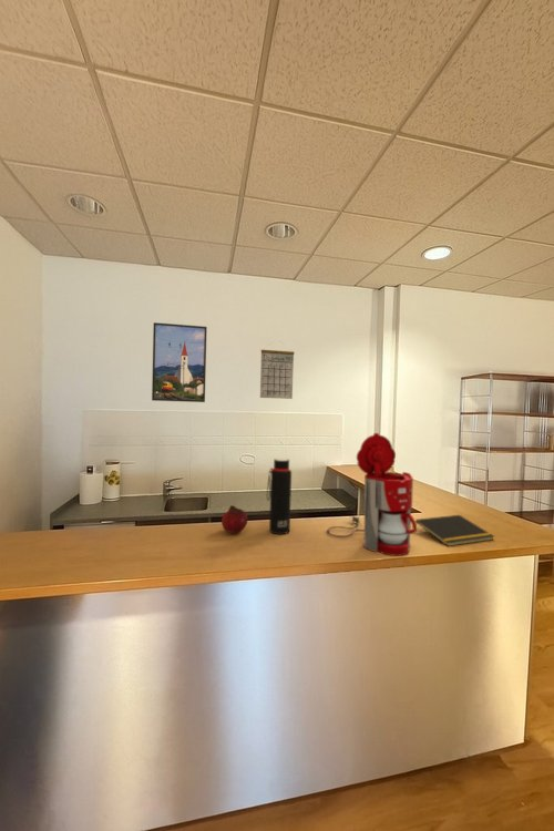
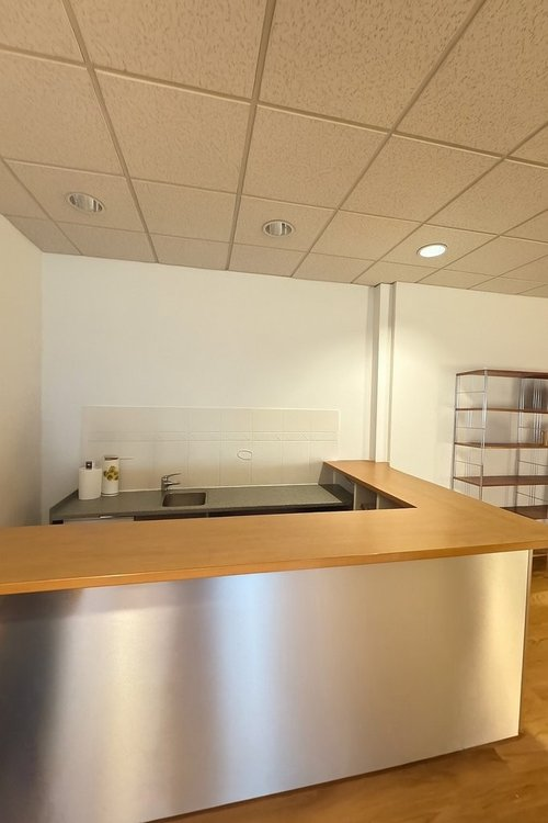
- notepad [414,514,495,547]
- calendar [259,341,296,400]
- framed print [151,321,208,403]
- coffee maker [326,432,418,557]
- fruit [220,504,248,535]
- water bottle [266,458,293,535]
